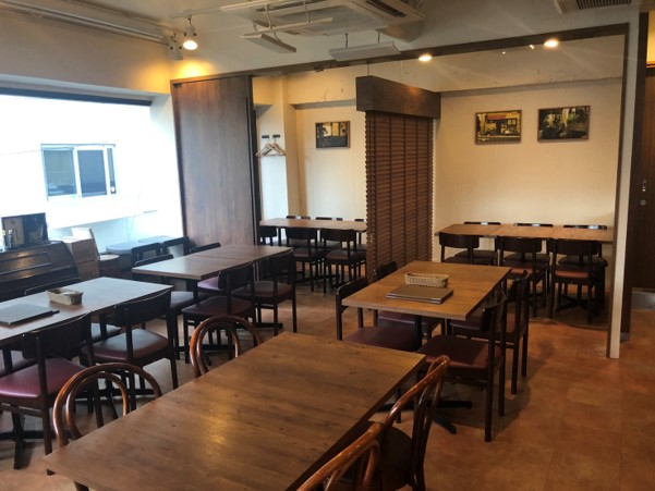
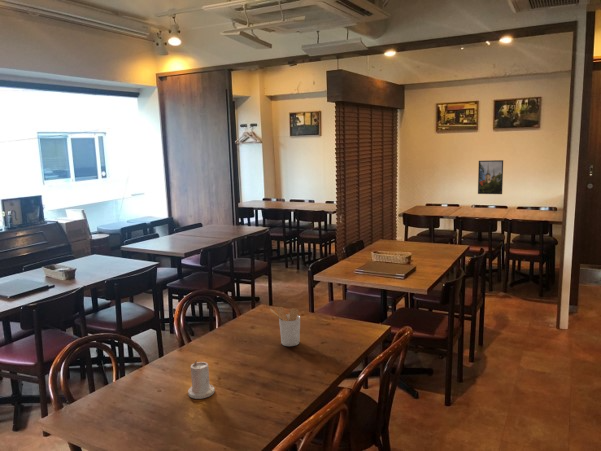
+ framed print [477,159,504,195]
+ candle [187,360,215,400]
+ utensil holder [269,306,301,347]
